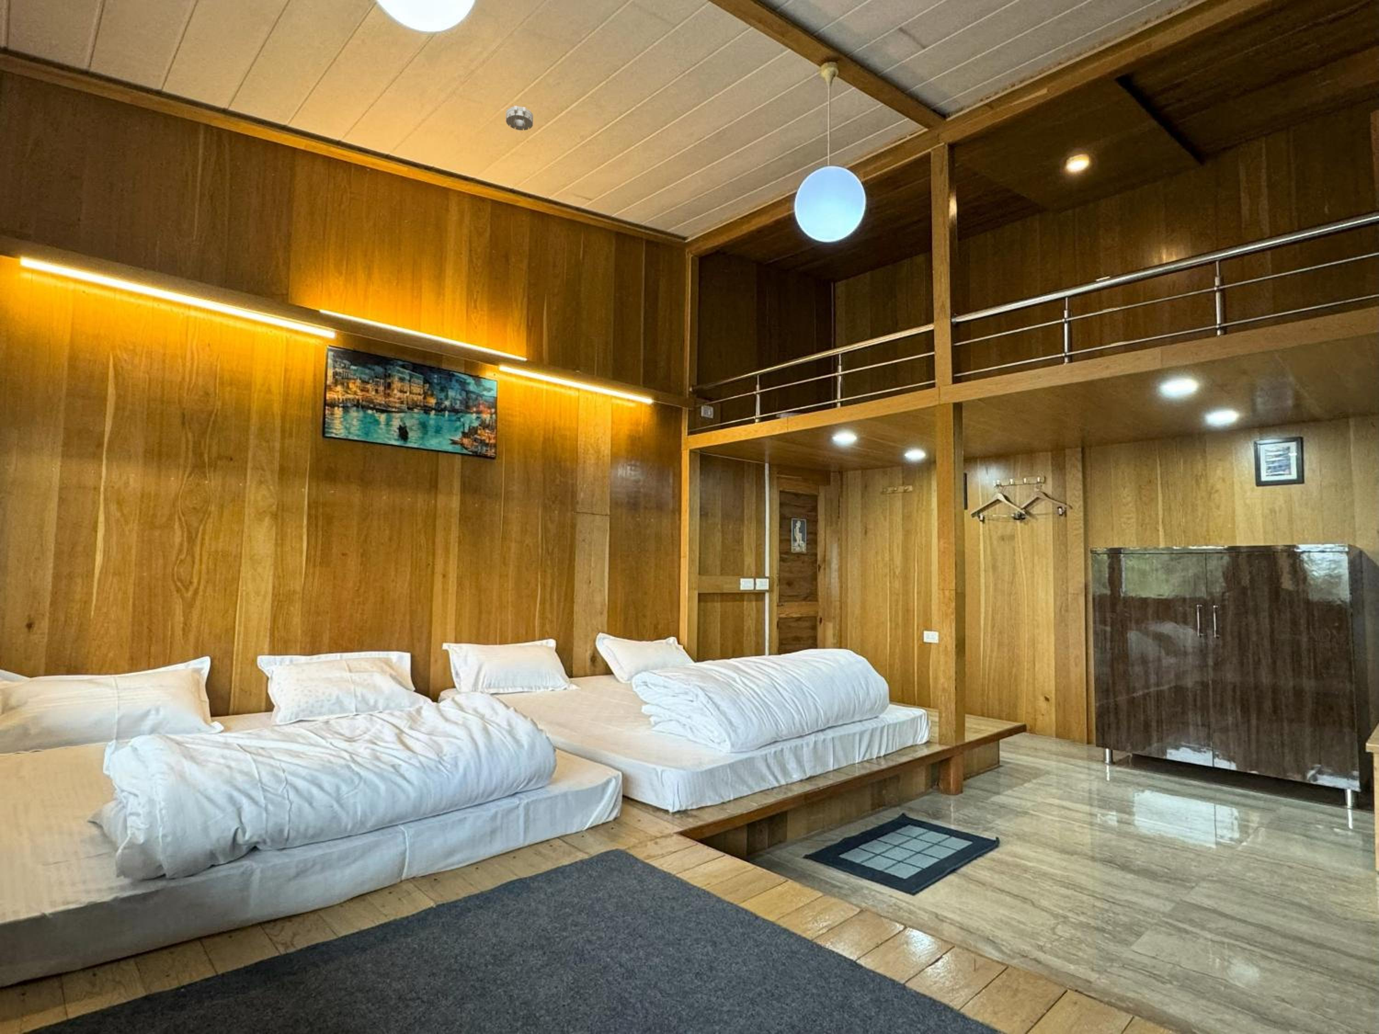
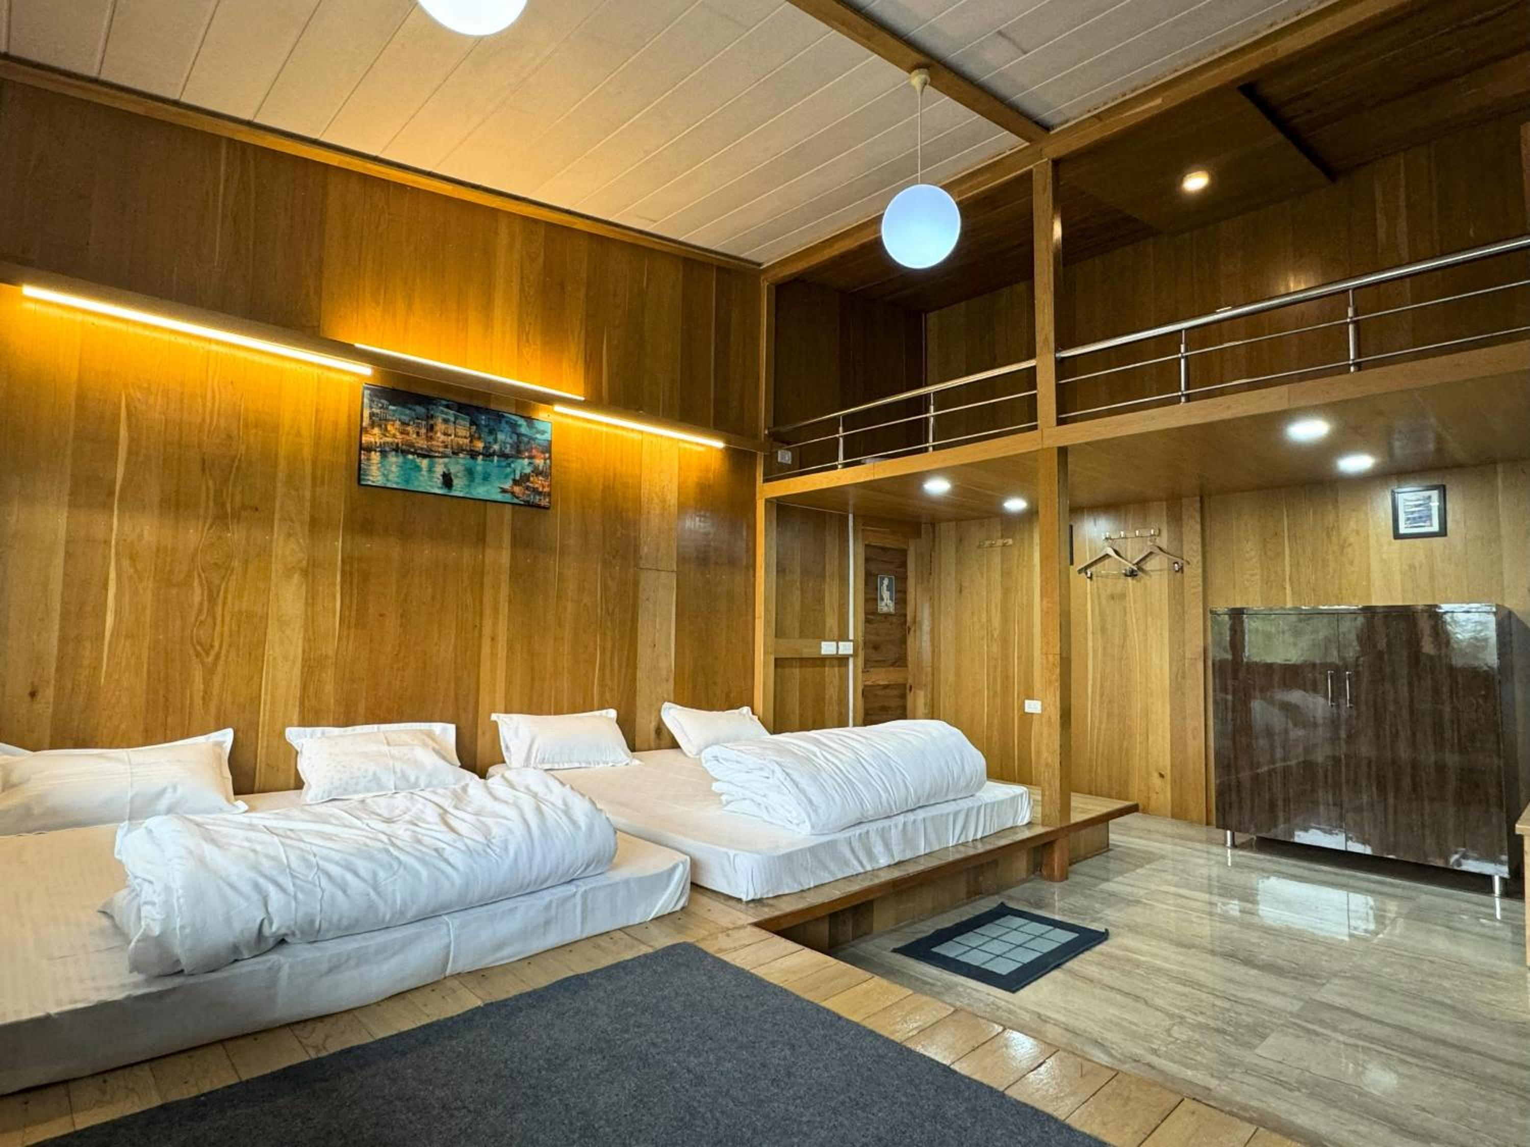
- smoke detector [506,105,533,131]
